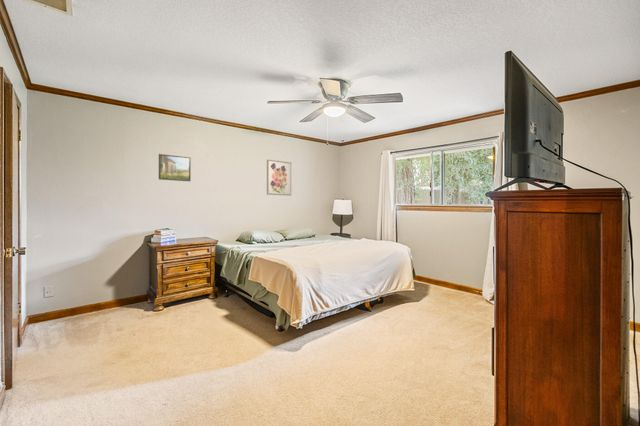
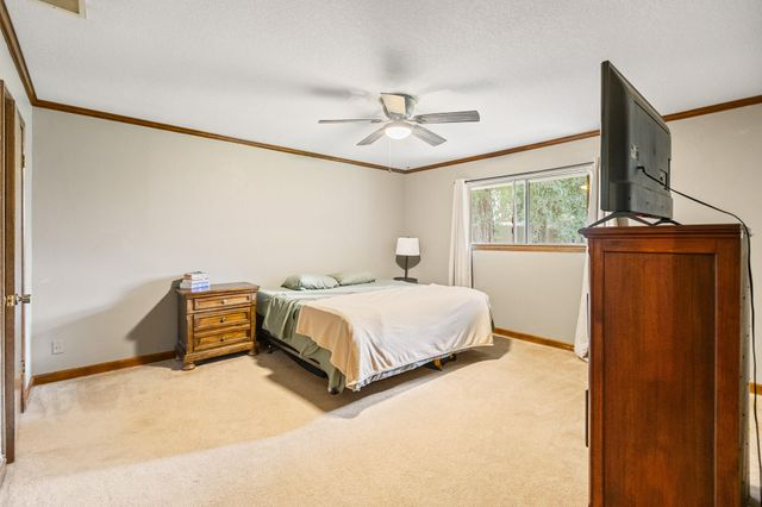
- wall art [266,159,292,197]
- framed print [158,153,192,182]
